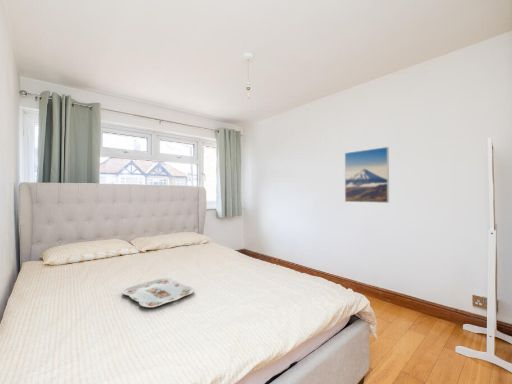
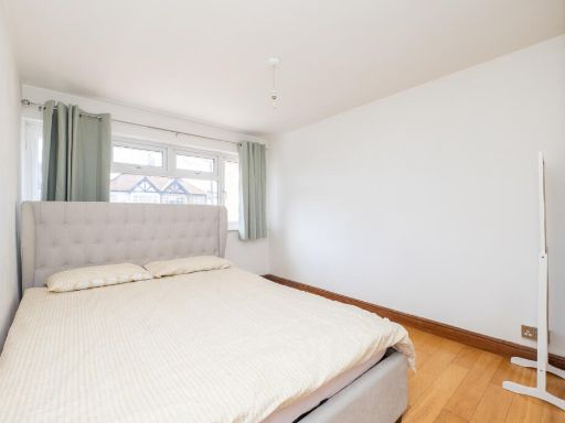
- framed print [344,146,390,204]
- serving tray [121,277,195,308]
